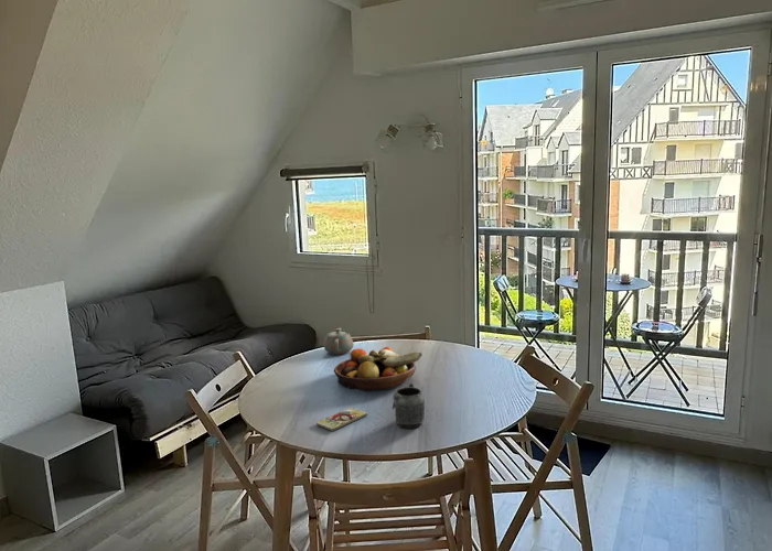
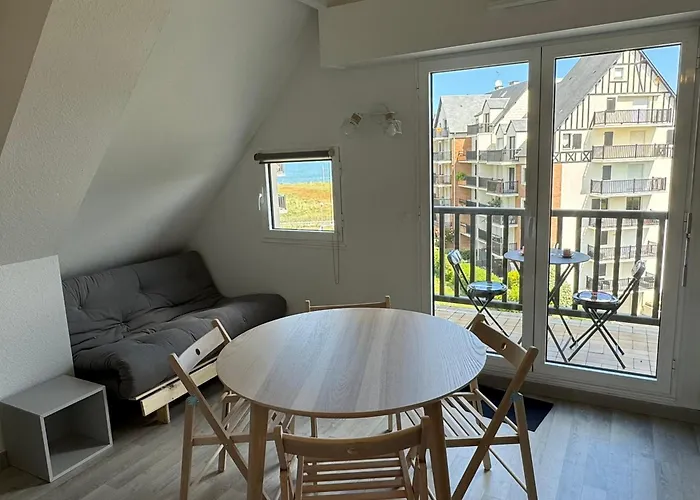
- smartphone [315,407,368,432]
- teapot [323,326,355,355]
- mug [392,382,426,430]
- fruit bowl [333,346,423,392]
